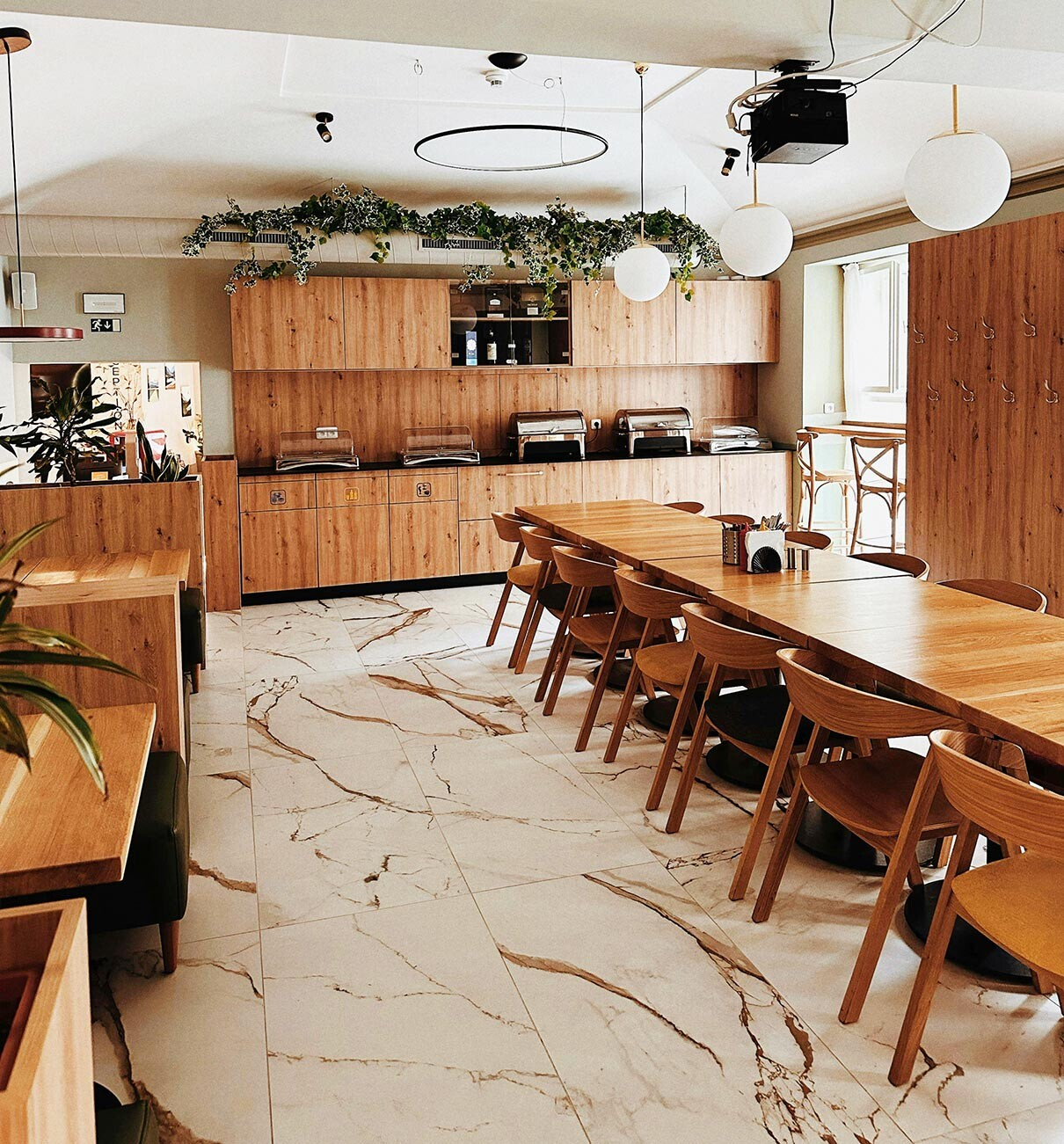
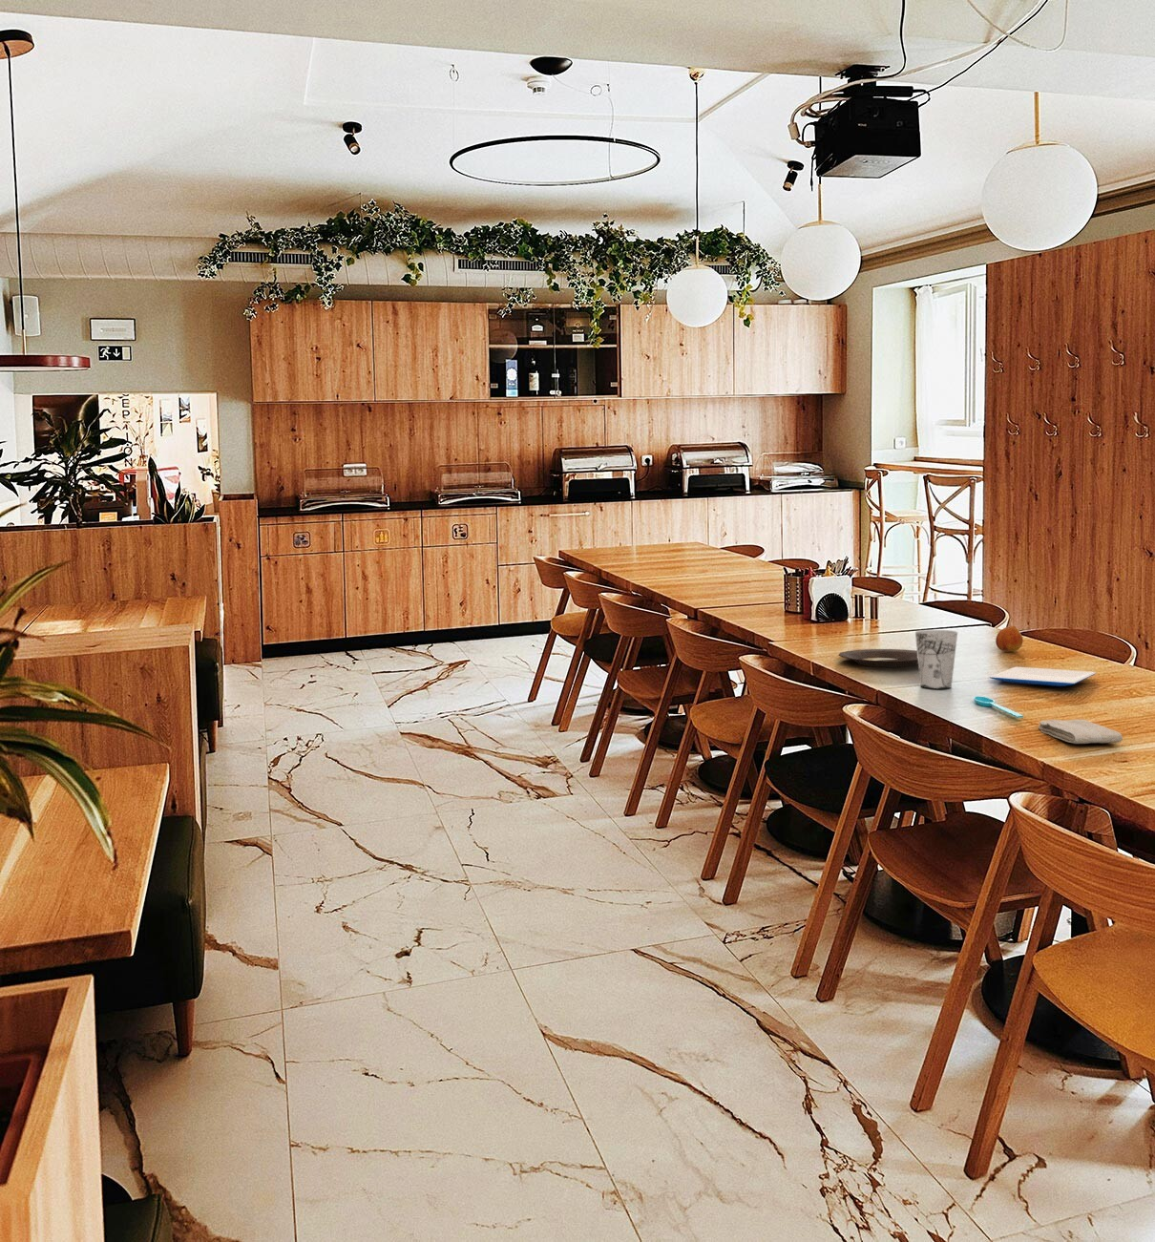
+ cup [914,629,959,690]
+ plate [838,648,918,669]
+ spoon [973,695,1025,719]
+ washcloth [1037,718,1124,745]
+ plate [989,667,1096,687]
+ fruit [994,625,1025,652]
